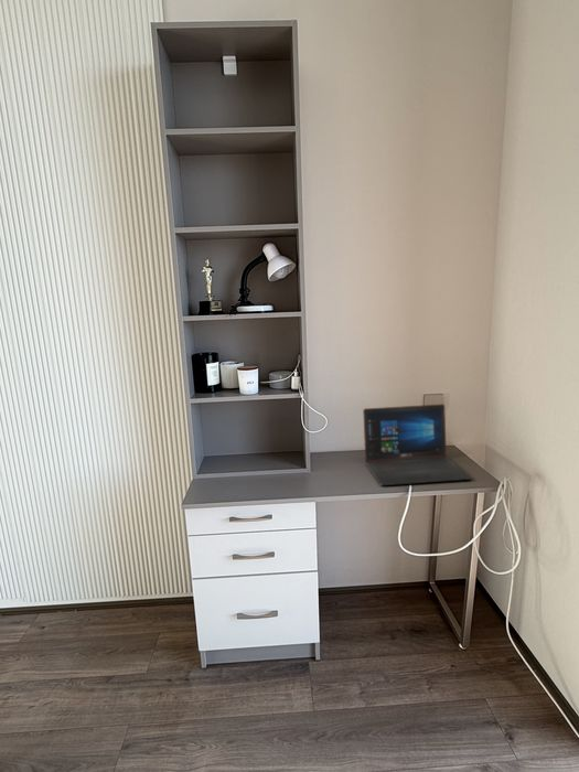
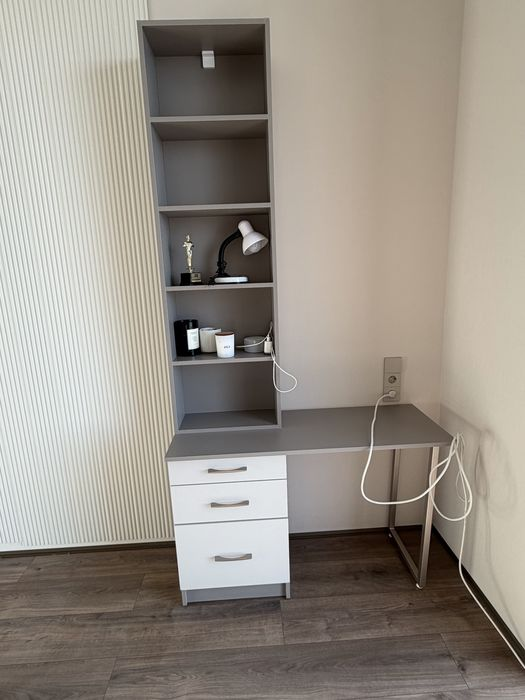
- laptop [362,403,472,486]
